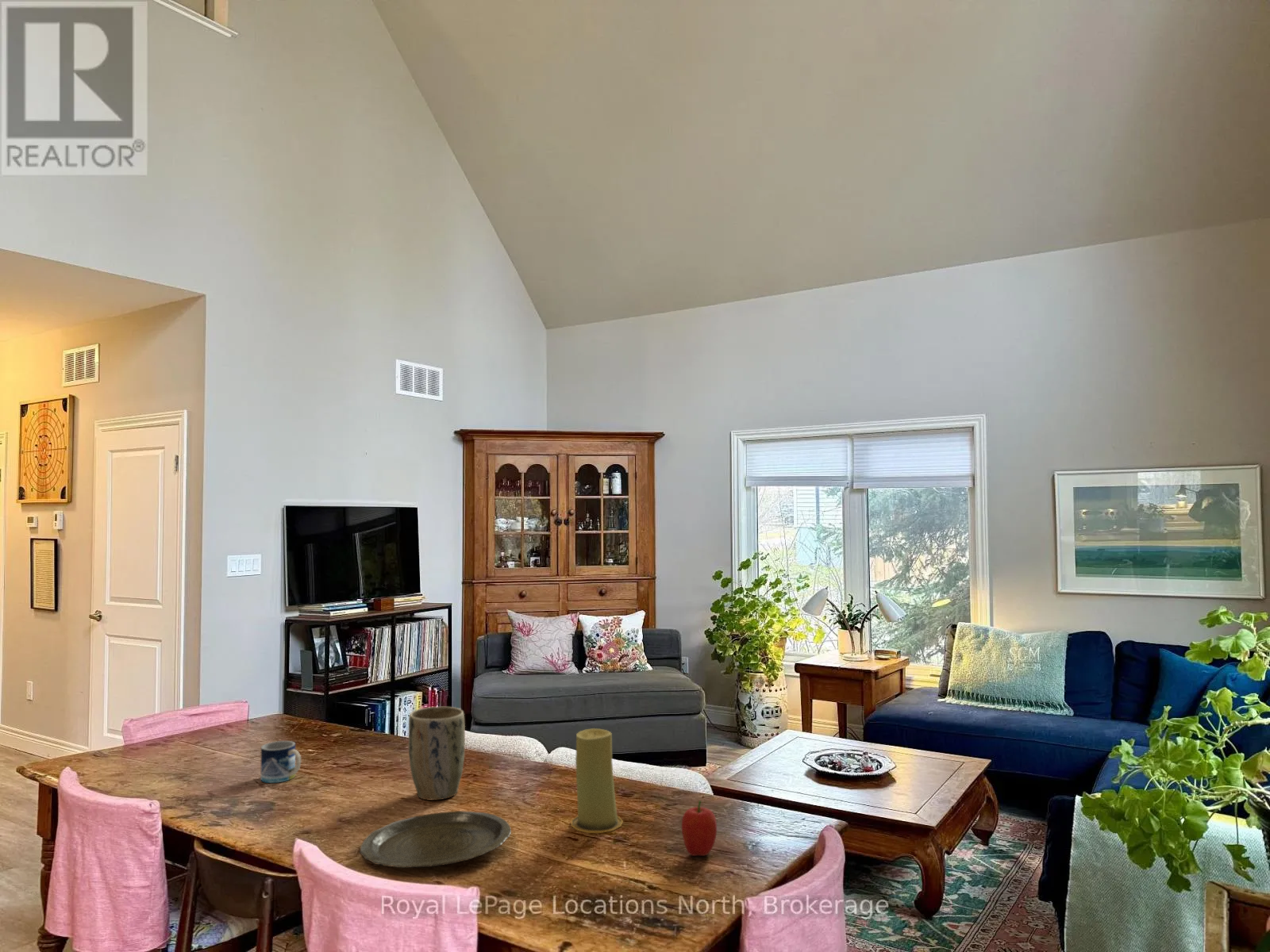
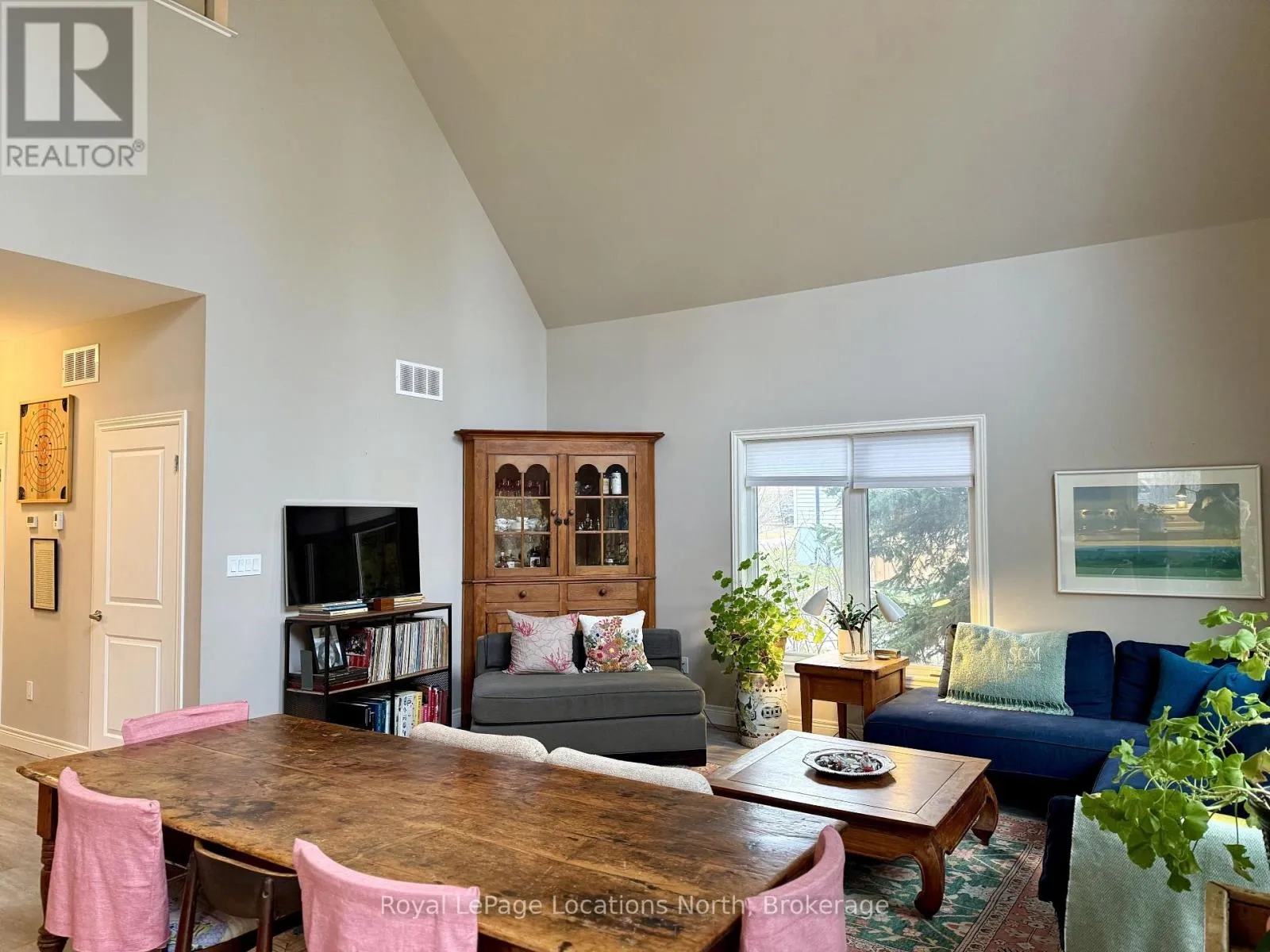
- mug [260,740,302,784]
- plant pot [408,706,466,801]
- fruit [681,800,718,857]
- candle [571,727,624,834]
- plate [359,810,512,869]
